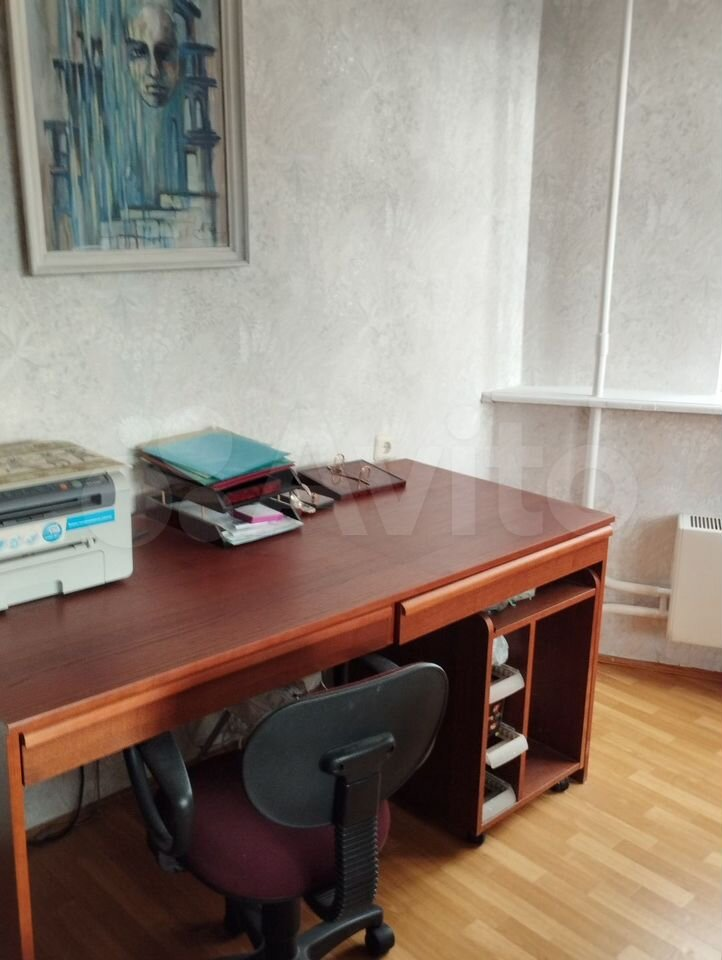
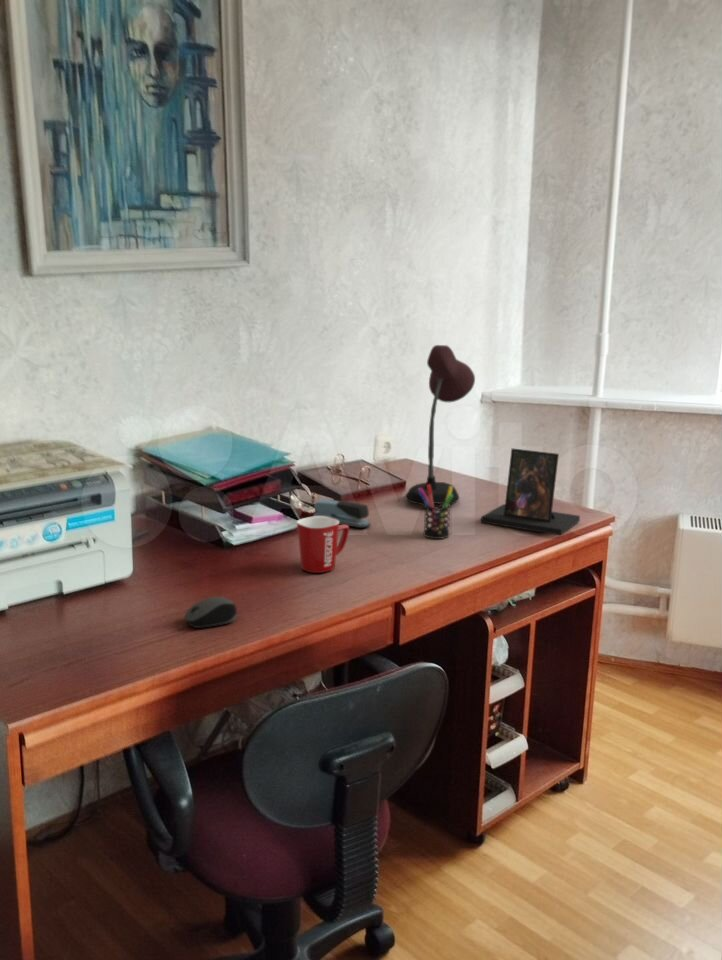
+ photo frame [480,447,581,537]
+ mug [296,516,350,574]
+ computer mouse [184,596,238,629]
+ pen holder [418,484,453,540]
+ desk lamp [404,344,476,507]
+ stapler [312,499,371,529]
